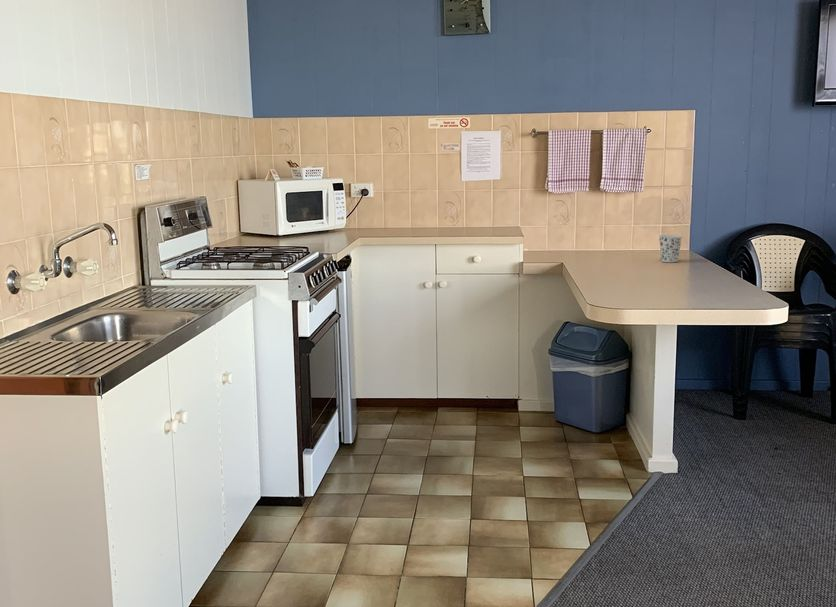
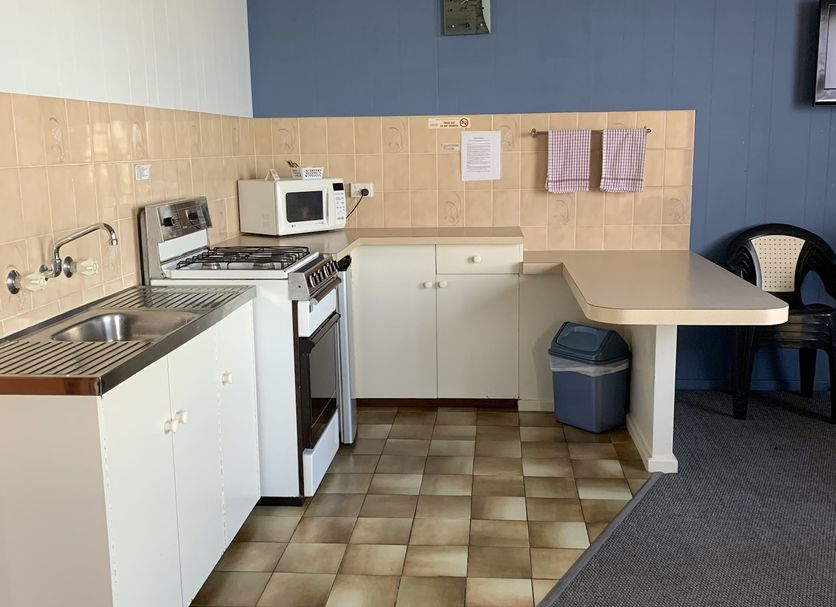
- cup [658,234,683,263]
